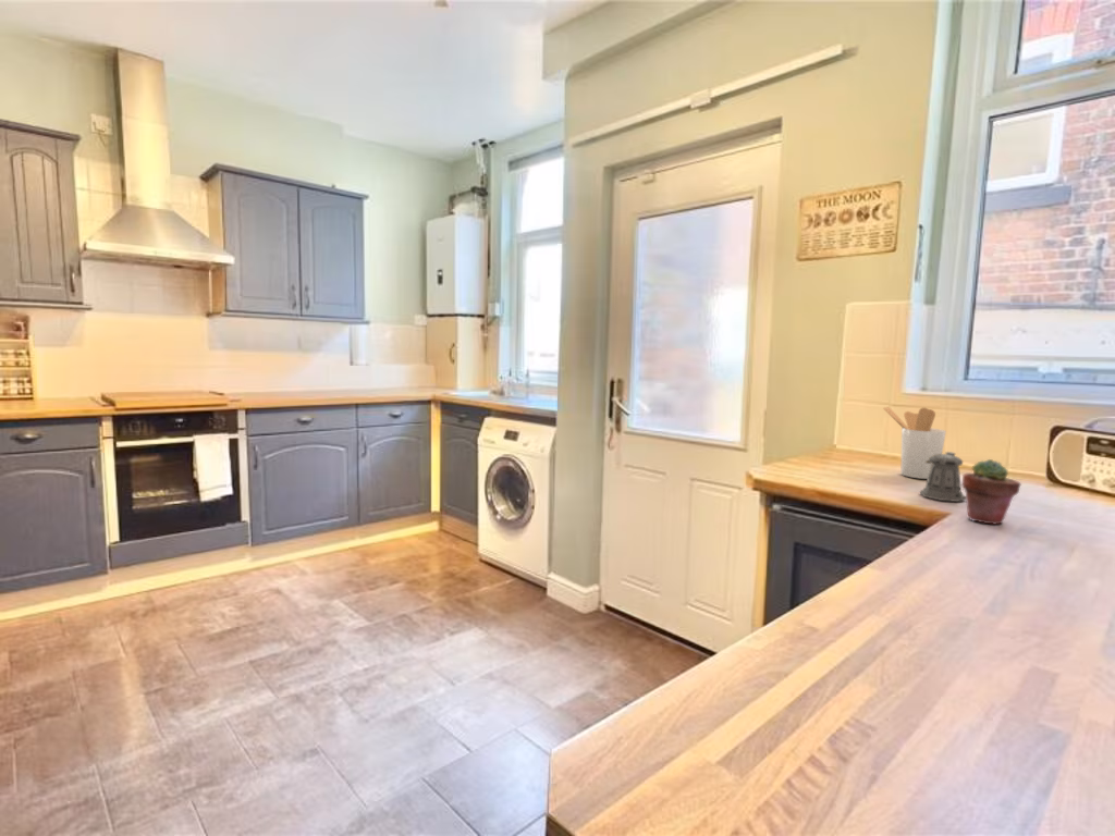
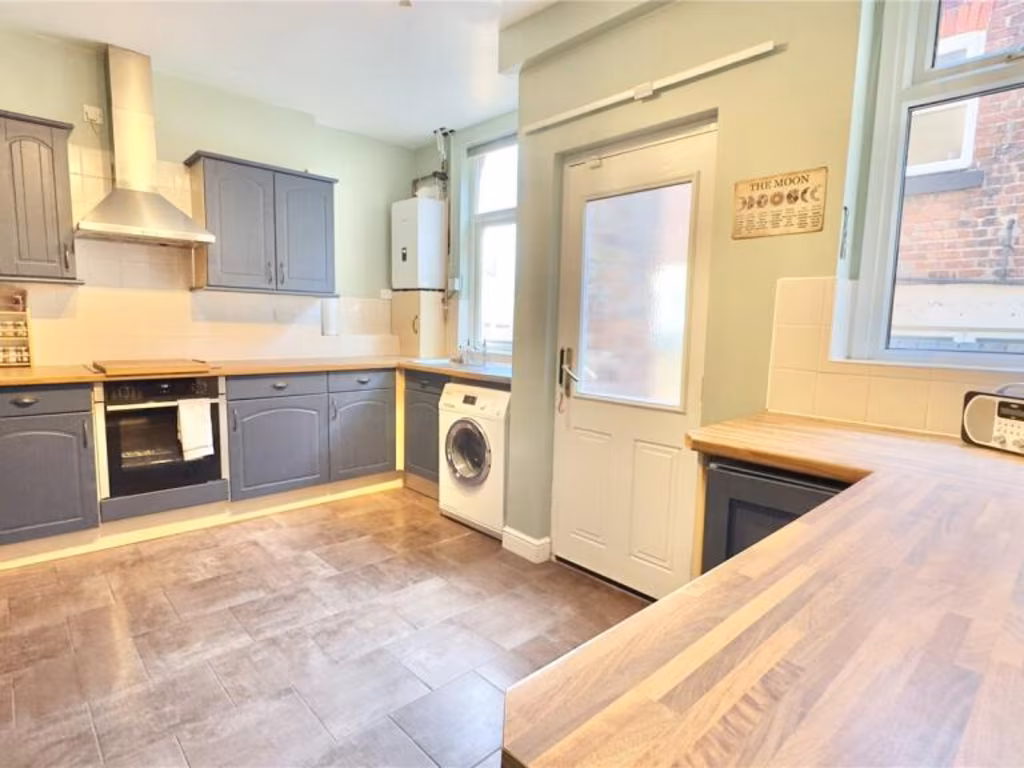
- utensil holder [882,406,947,480]
- potted succulent [960,458,1022,526]
- pepper shaker [919,451,966,503]
